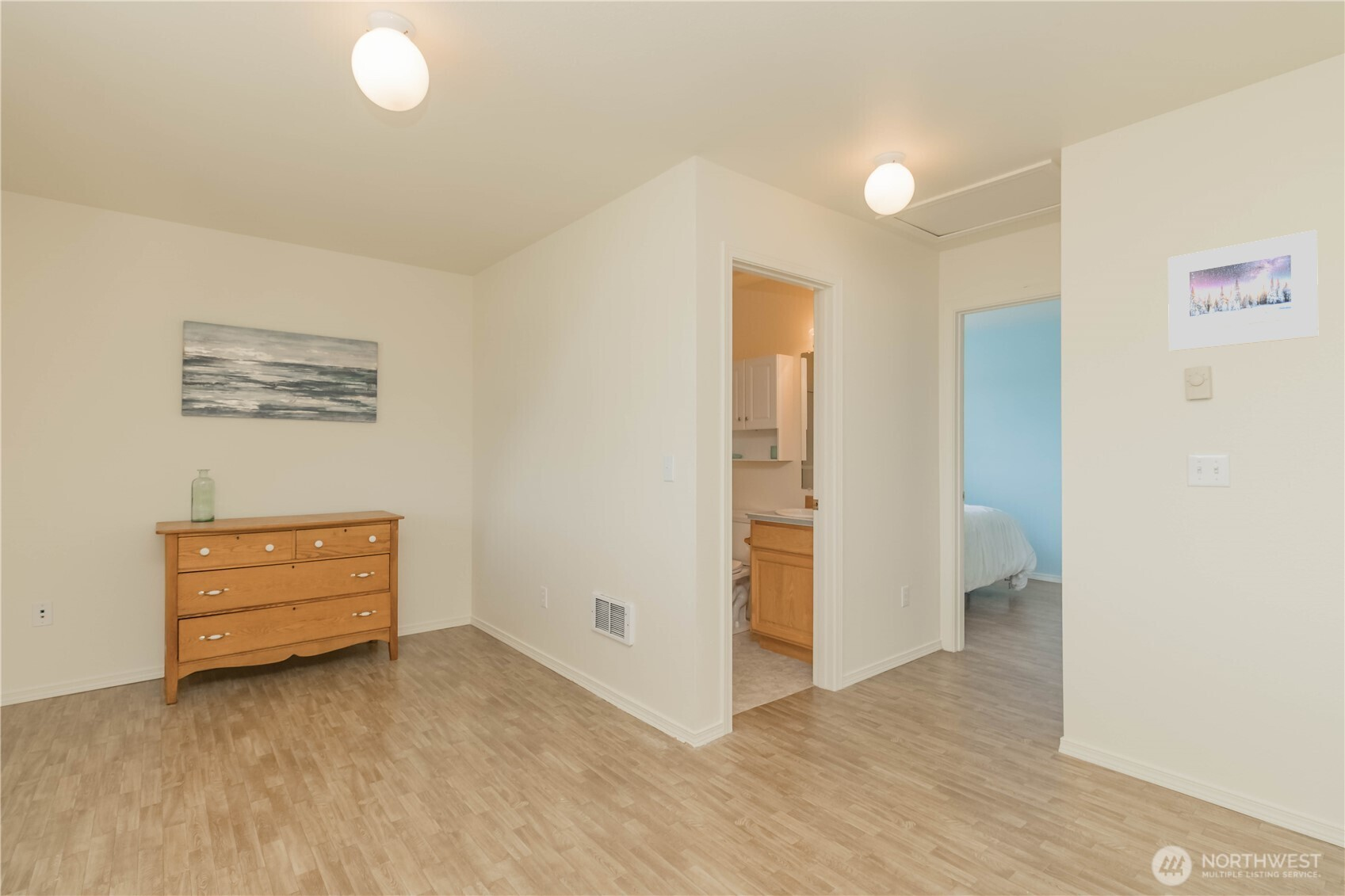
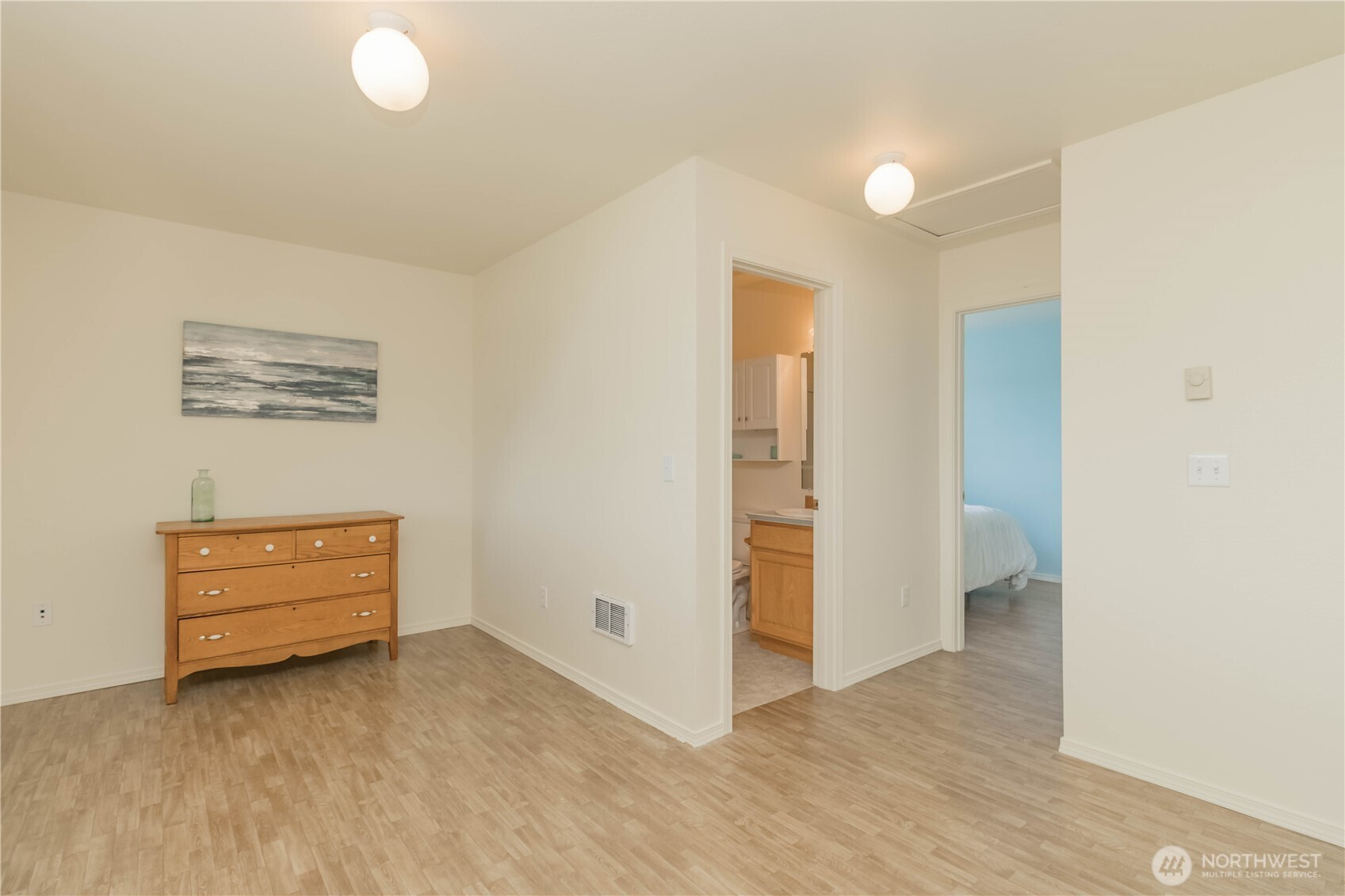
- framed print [1167,230,1319,352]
